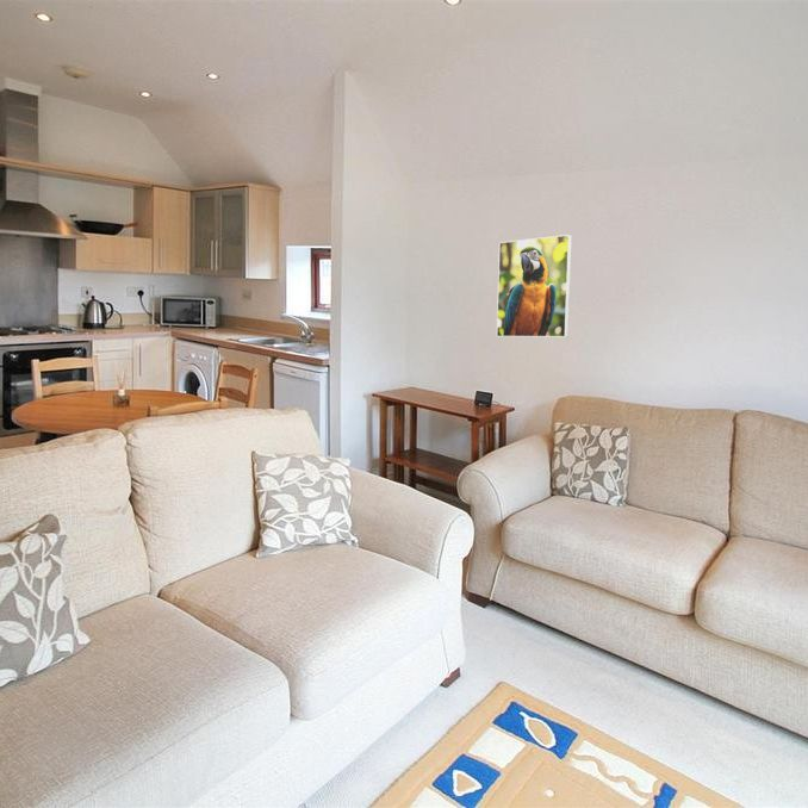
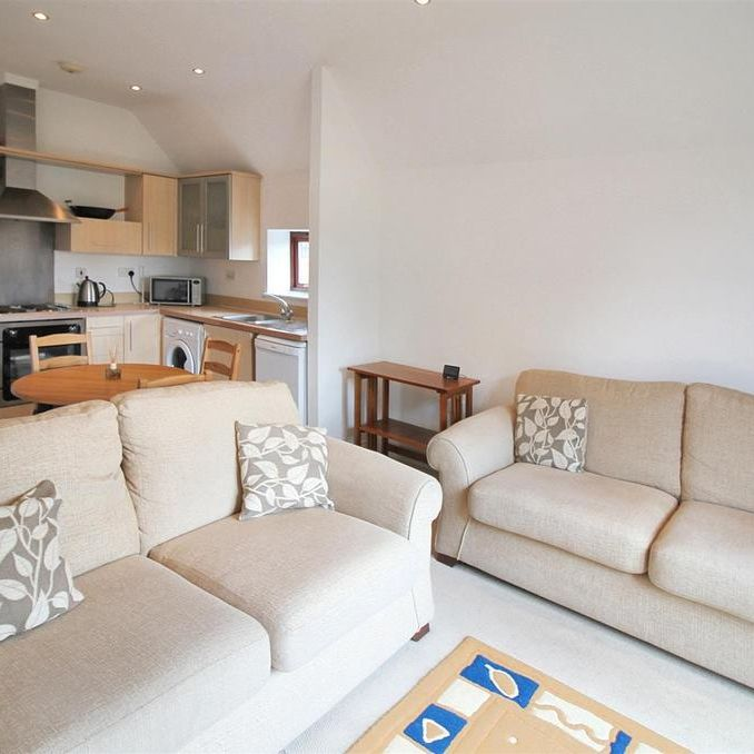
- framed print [496,234,573,338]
